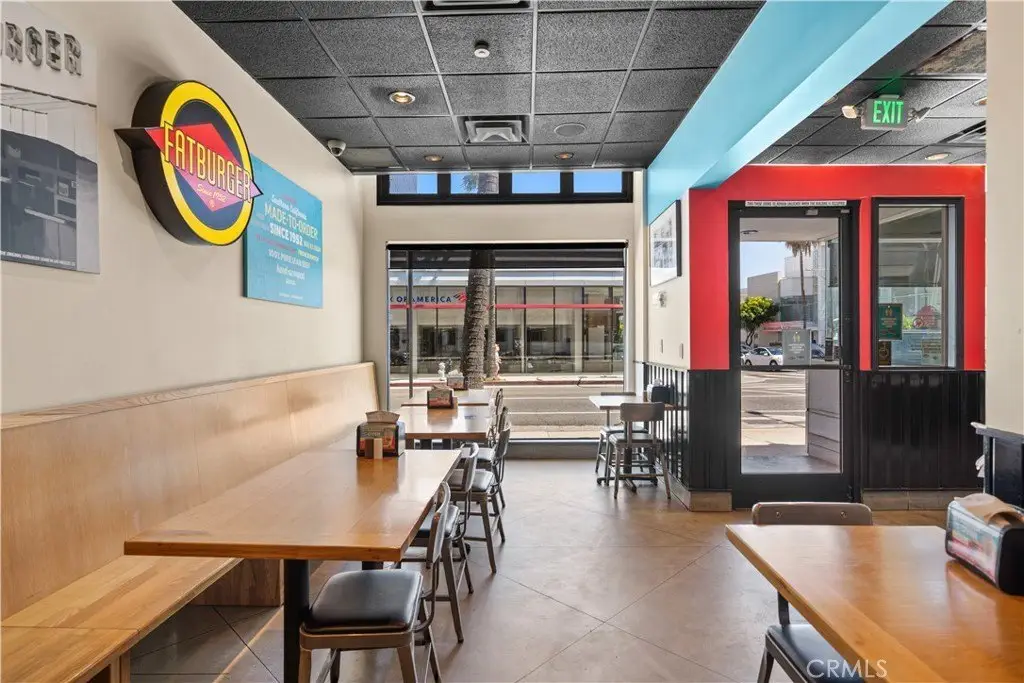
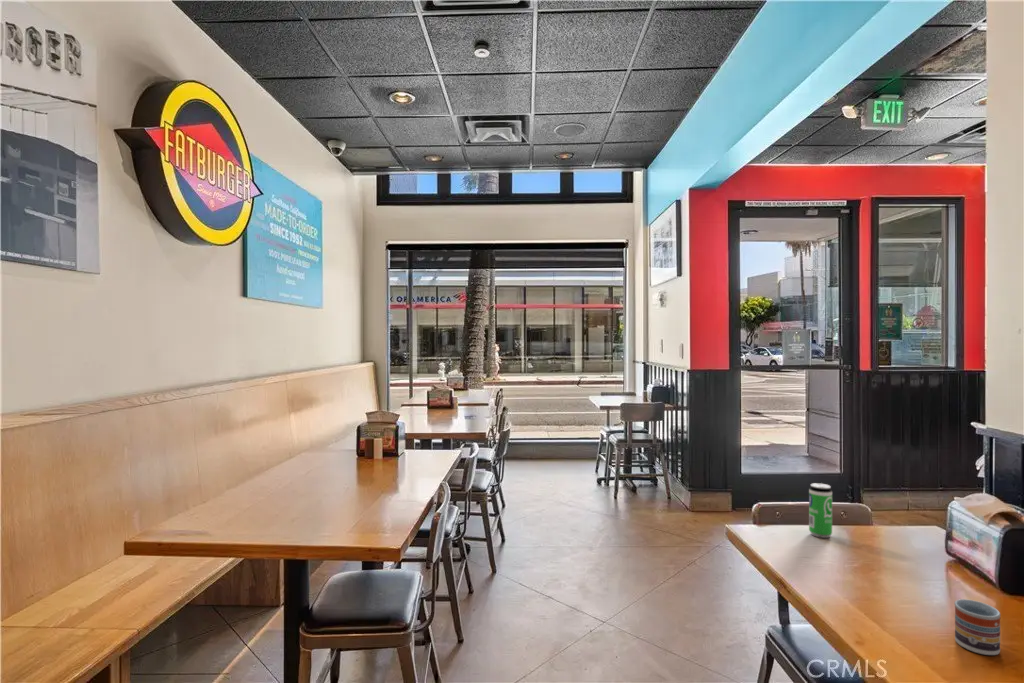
+ beverage can [808,482,833,539]
+ cup [953,598,1001,656]
